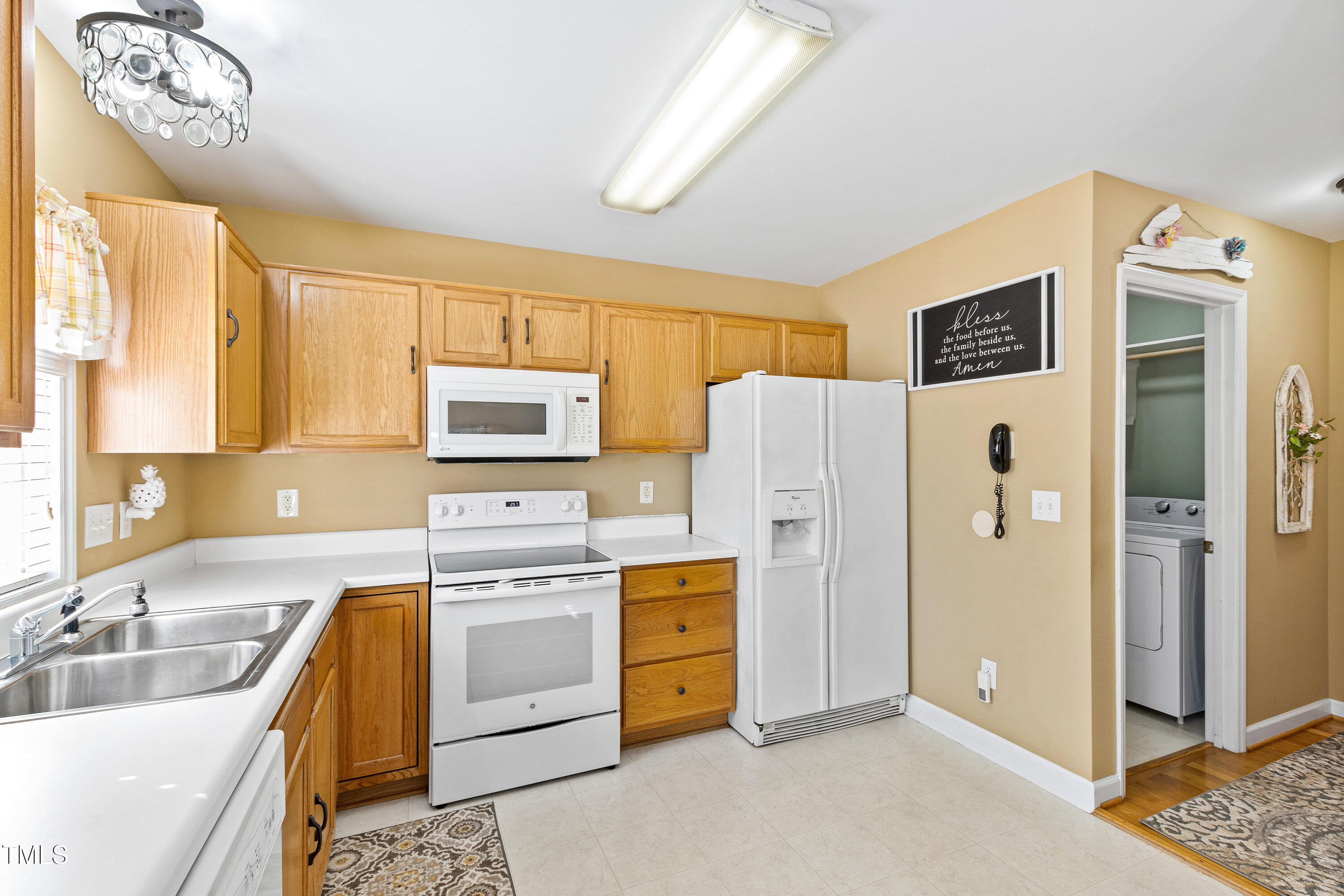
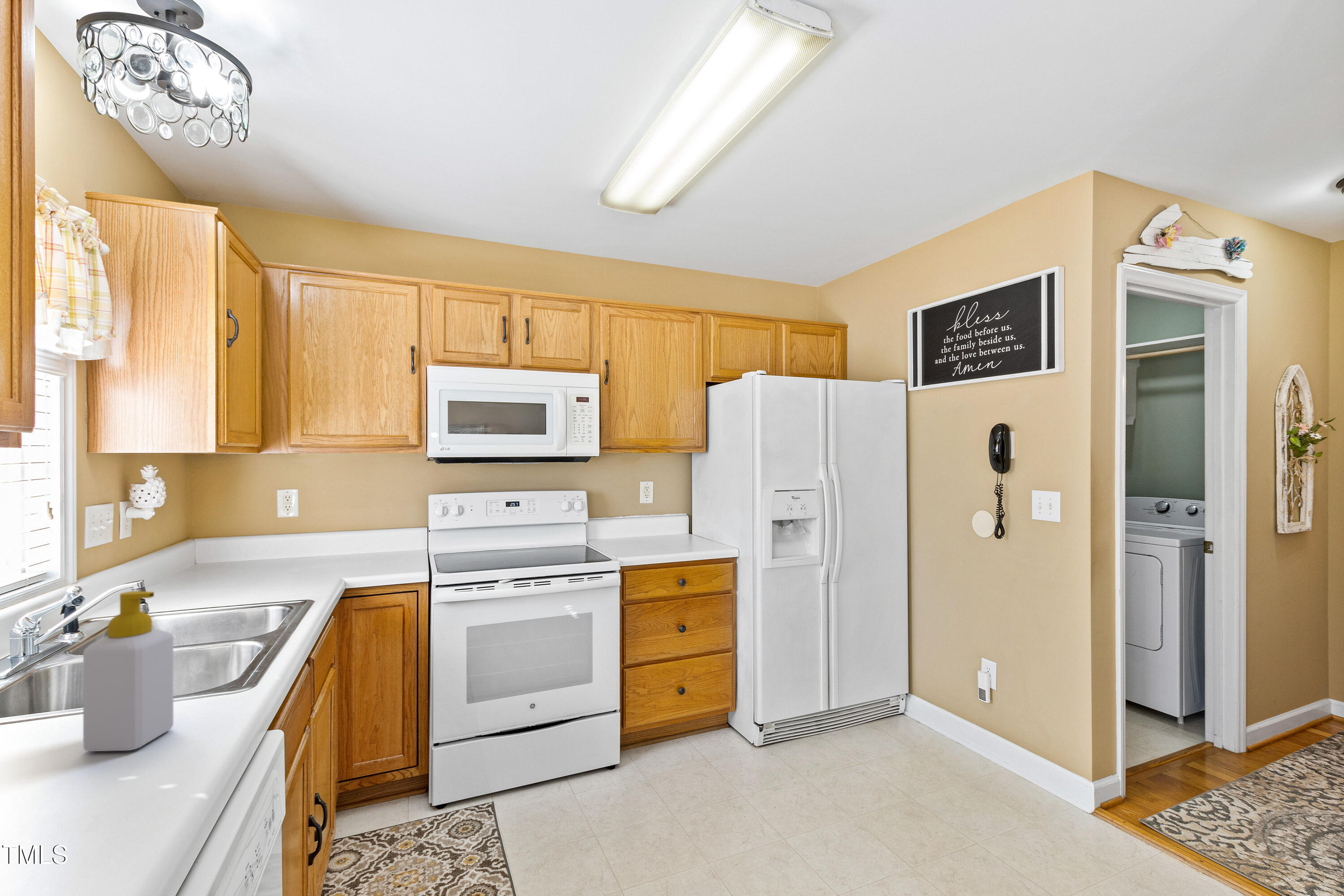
+ soap bottle [83,590,174,752]
